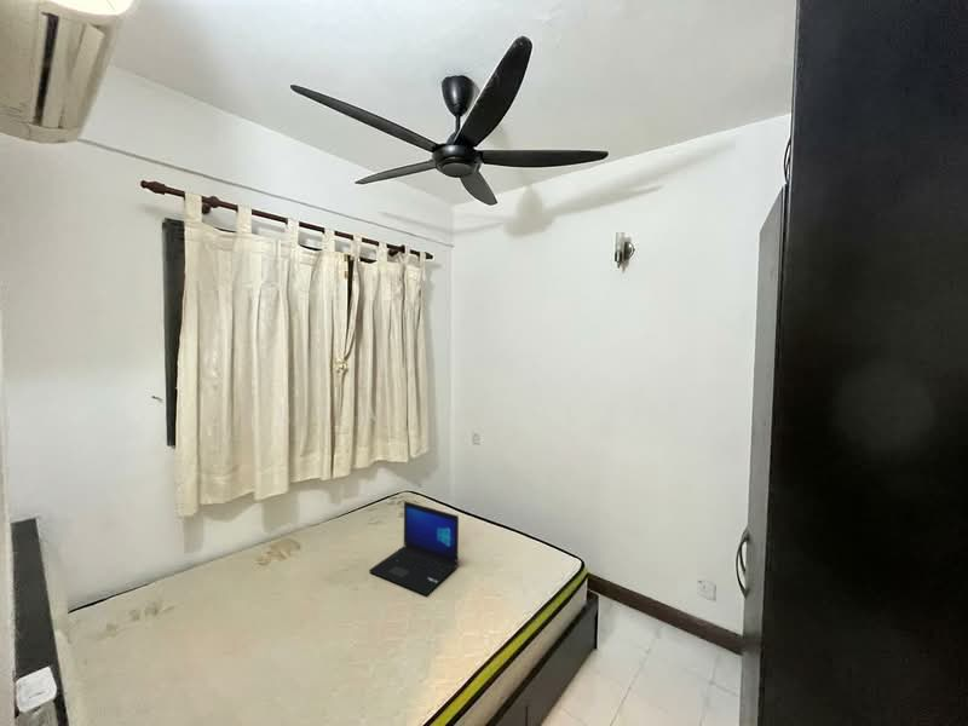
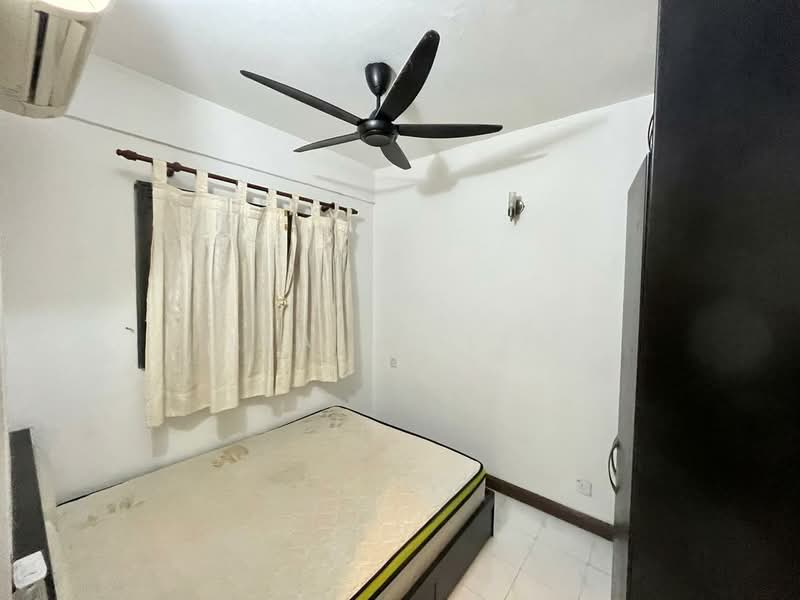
- laptop [368,500,460,597]
